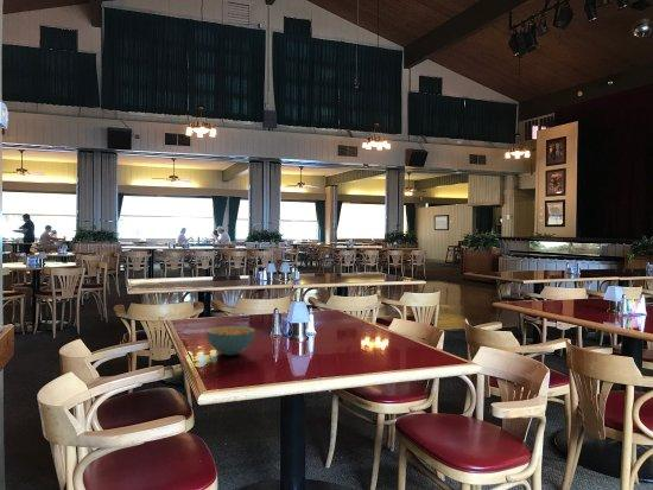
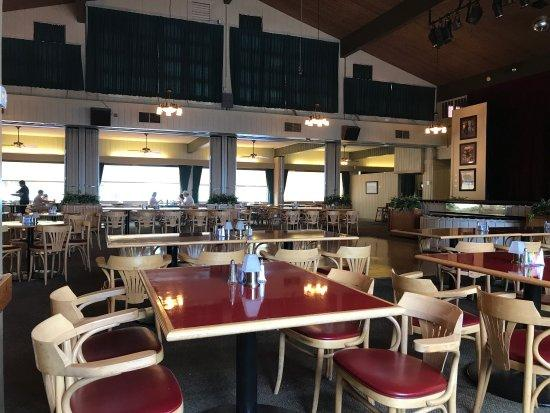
- cereal bowl [205,325,256,356]
